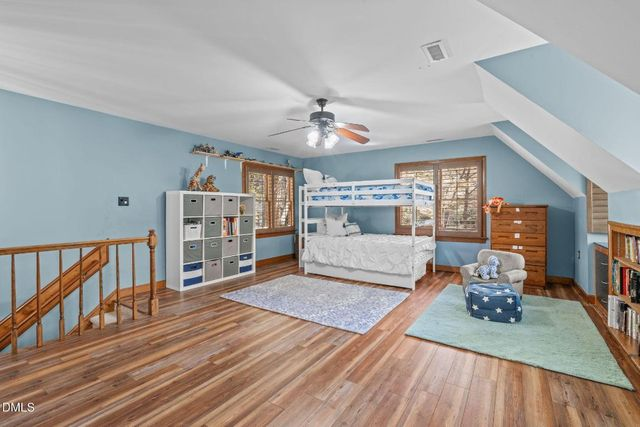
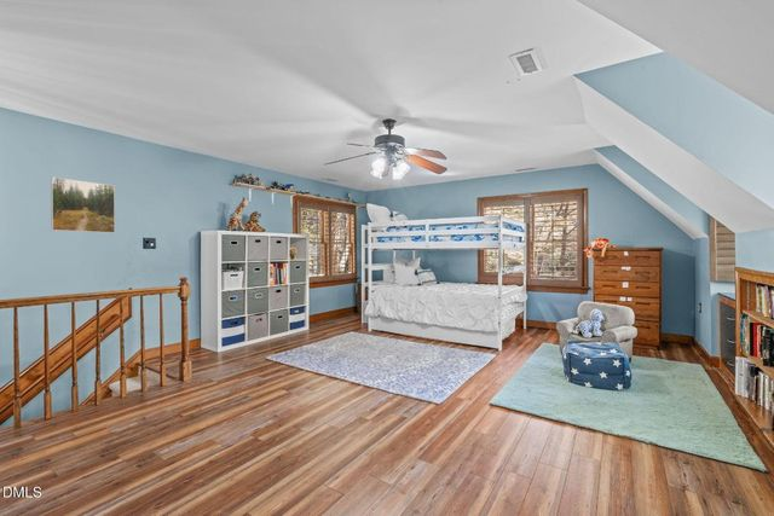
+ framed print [50,176,116,234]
